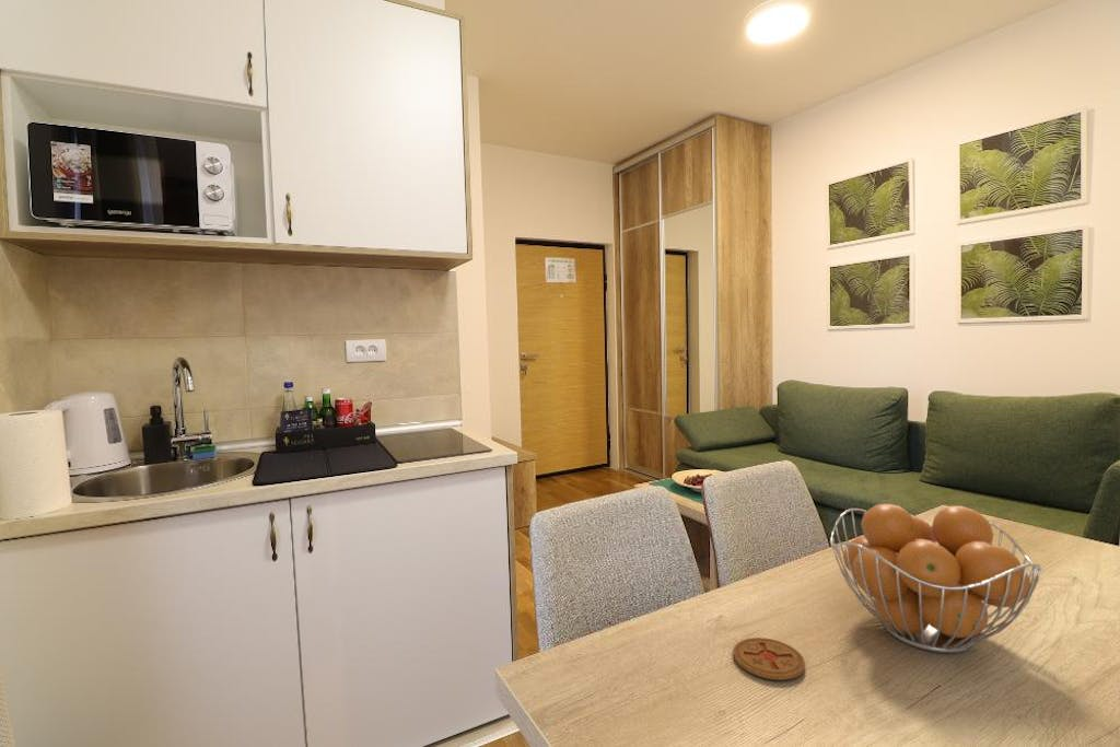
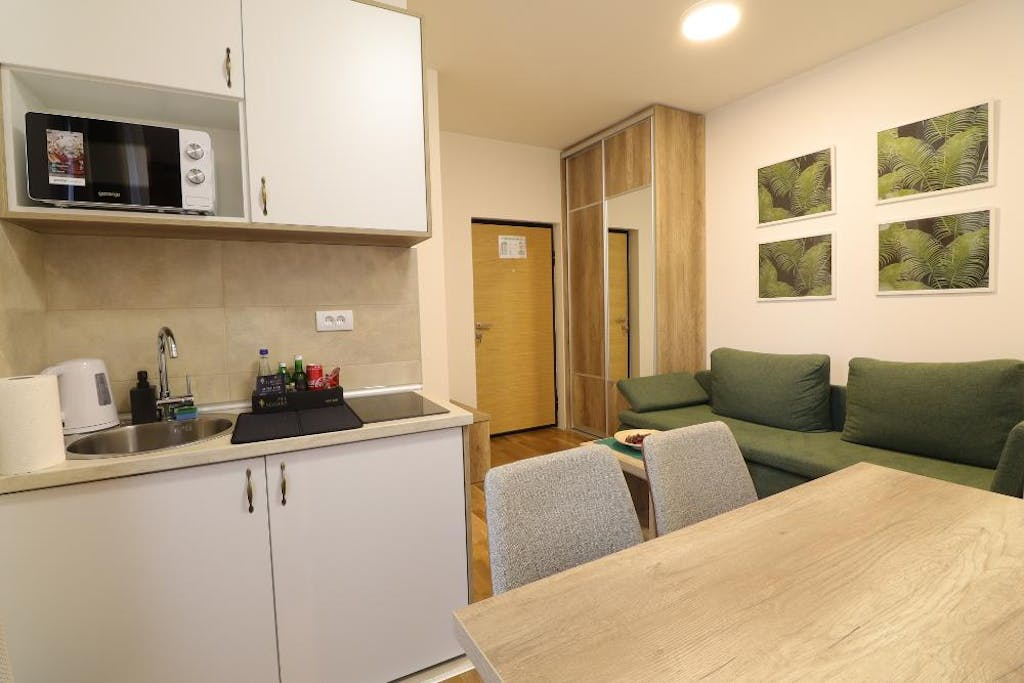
- coaster [732,637,806,681]
- fruit basket [829,503,1043,654]
